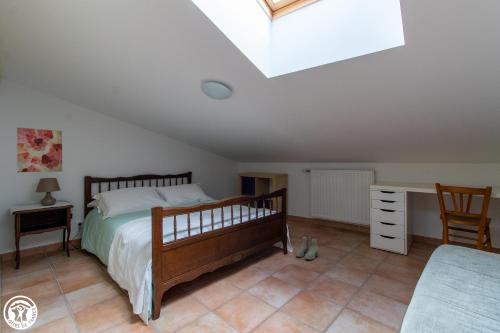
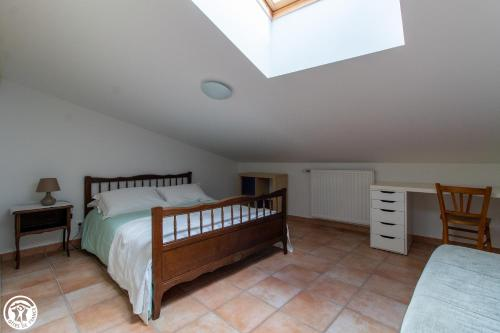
- wall art [16,127,63,173]
- boots [295,235,319,261]
